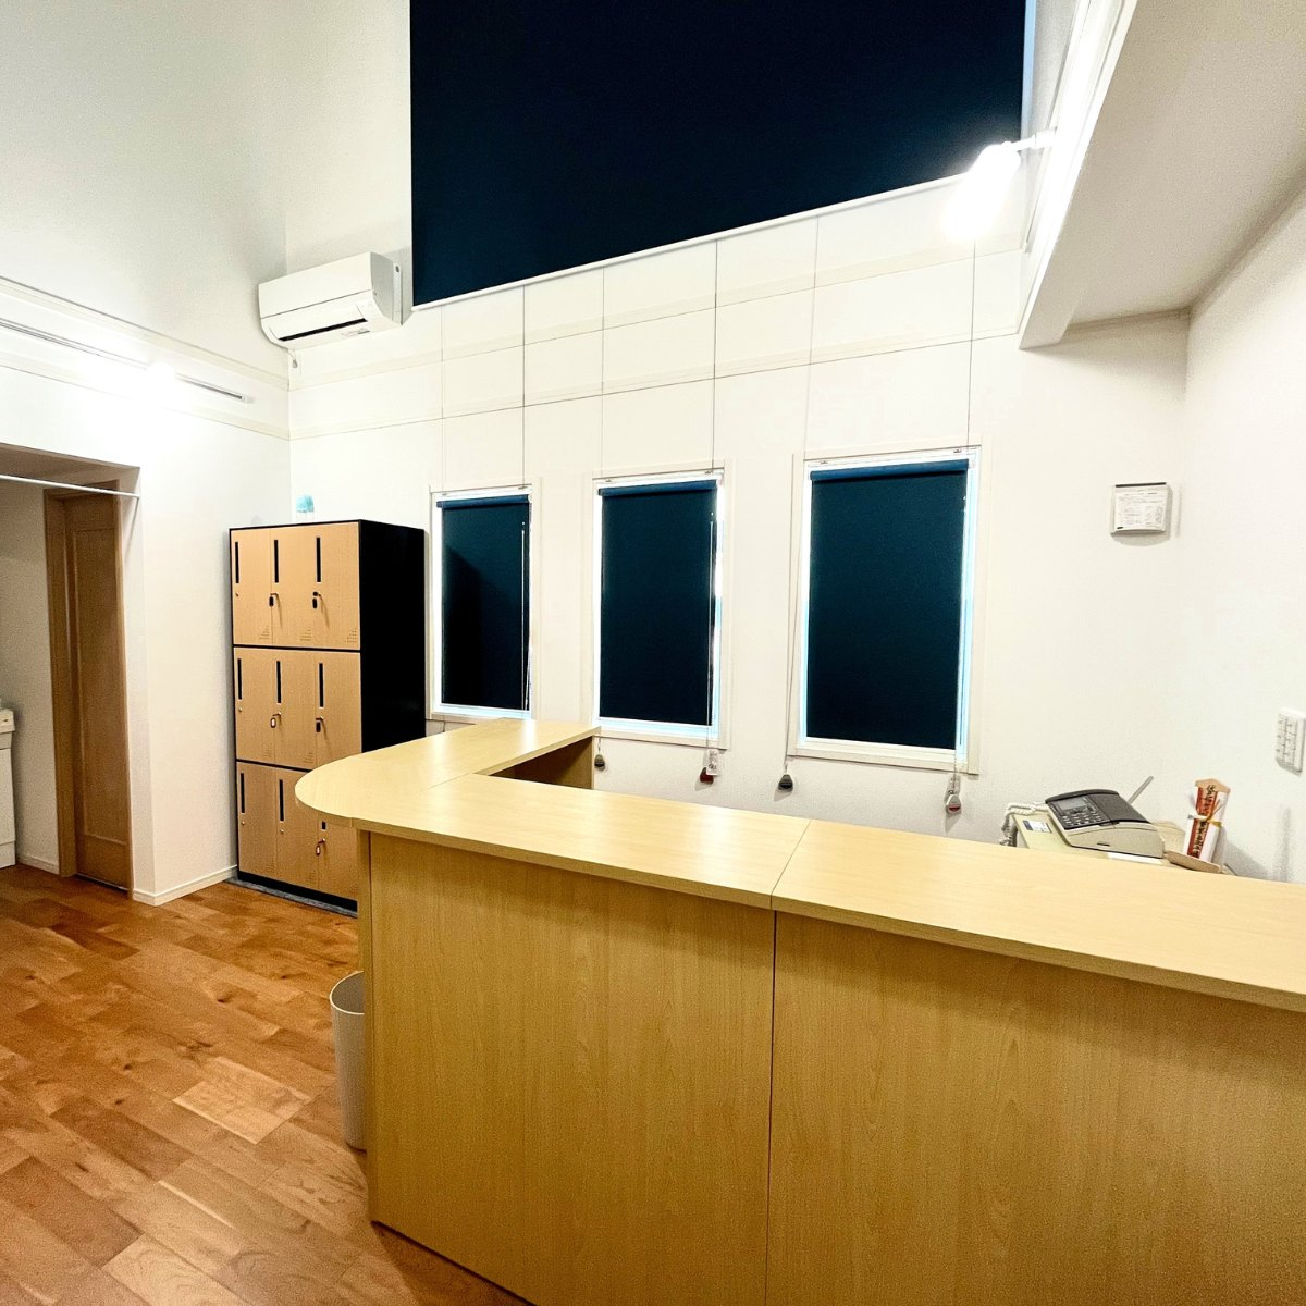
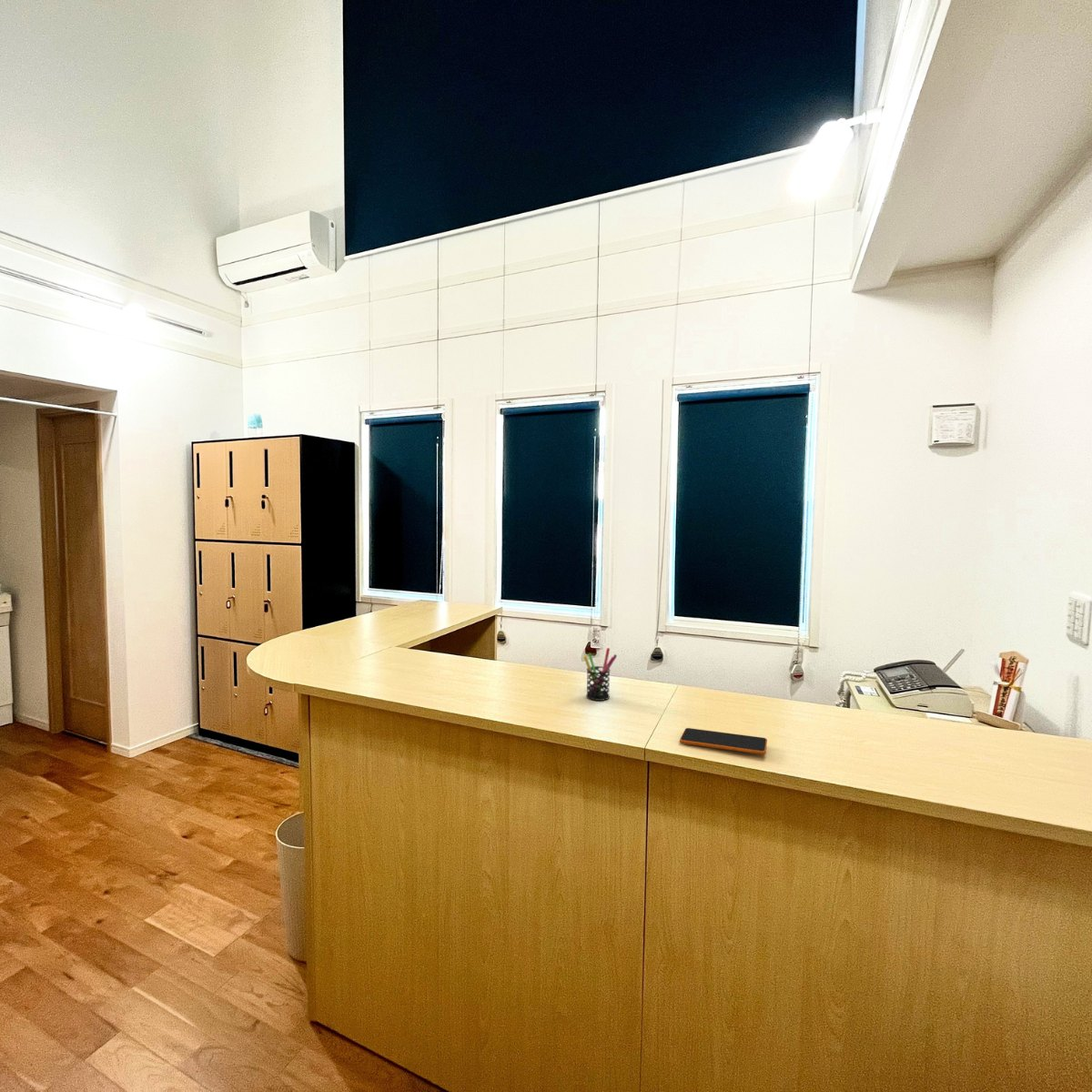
+ pen holder [582,647,618,702]
+ smartphone [679,727,768,755]
